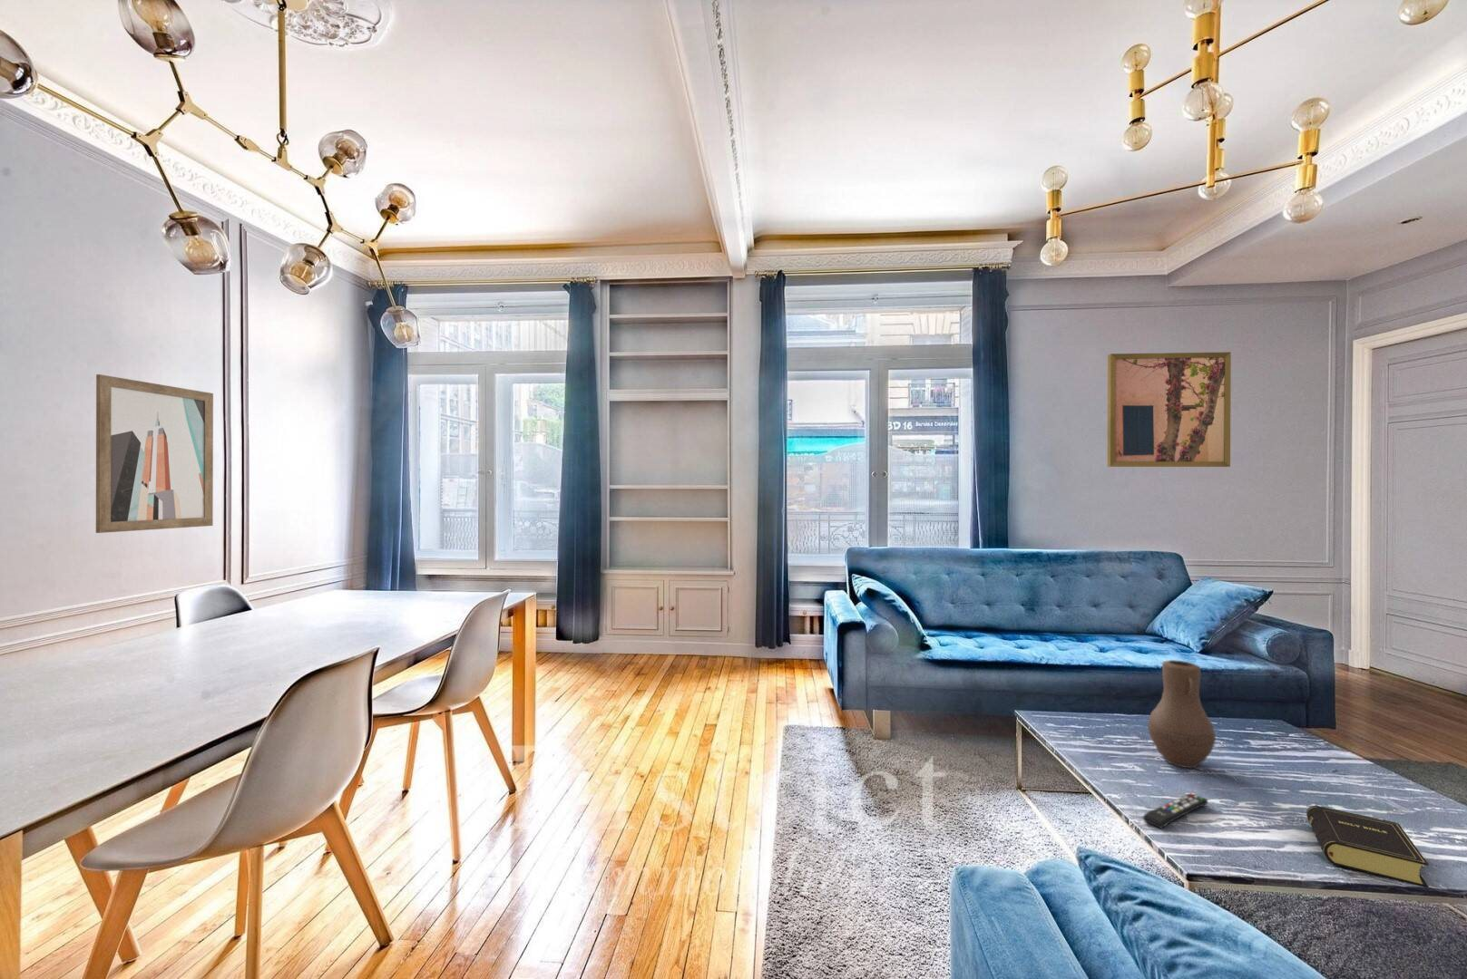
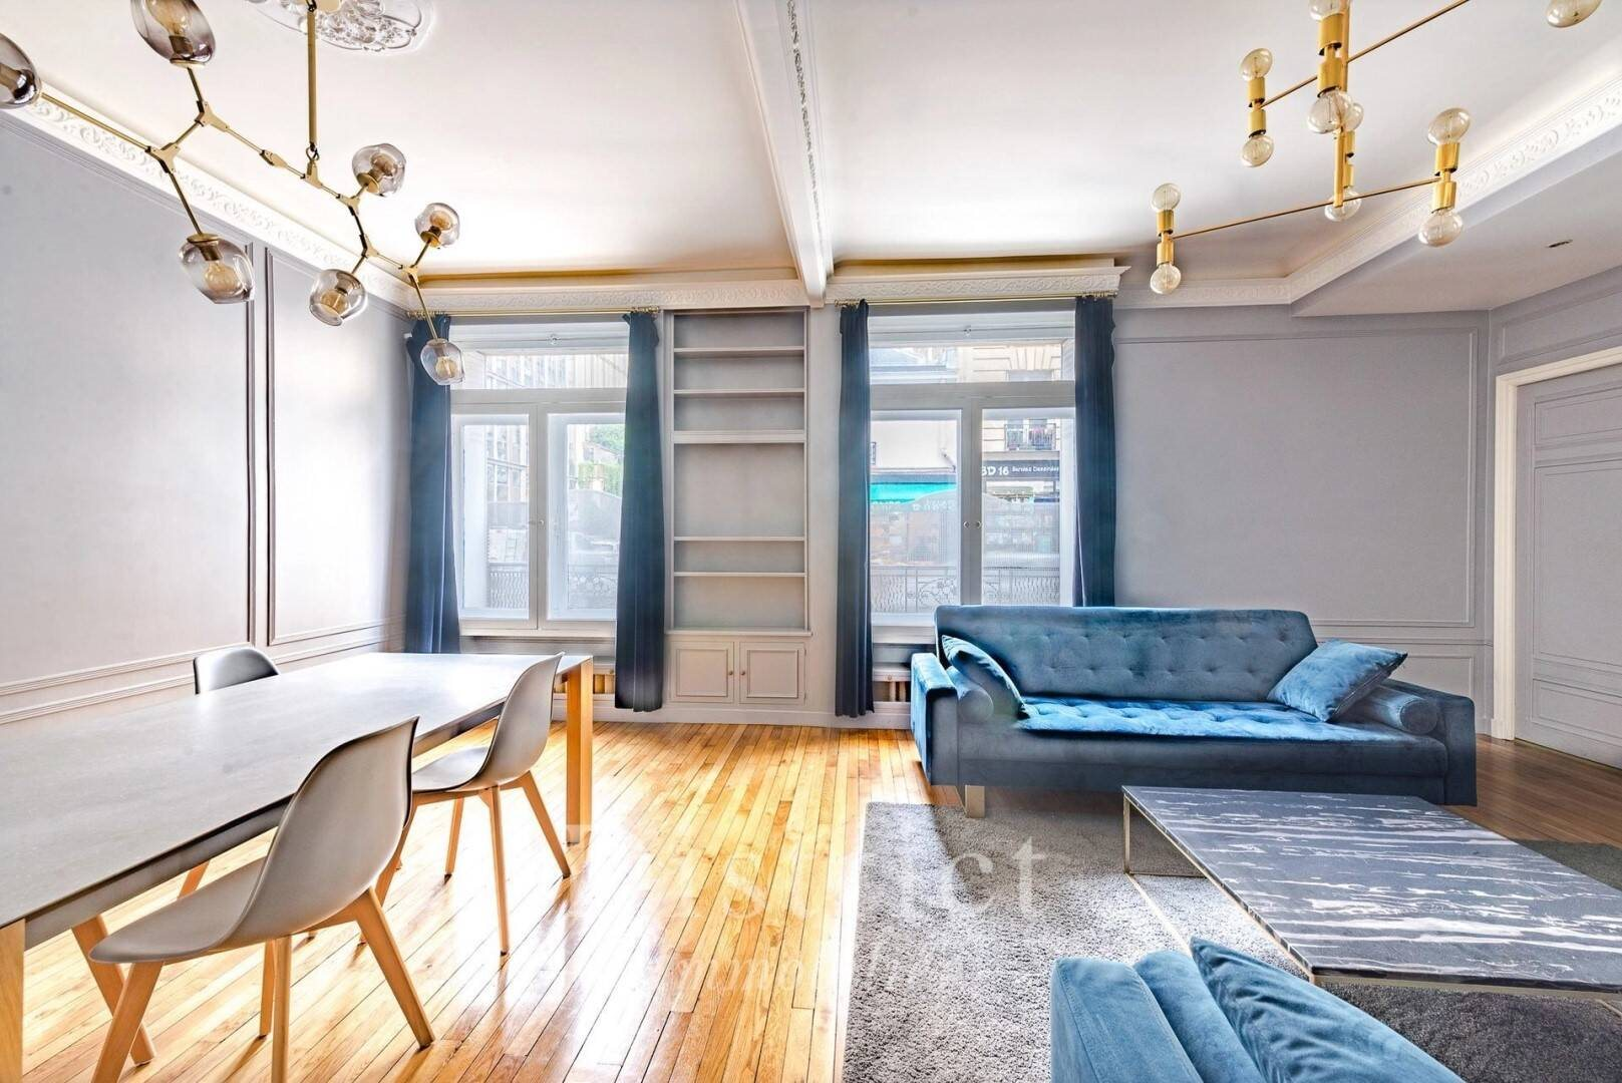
- wall art [1107,352,1232,468]
- remote control [1142,792,1208,829]
- book [1305,805,1430,888]
- vase [1147,659,1217,769]
- wall art [95,374,214,534]
